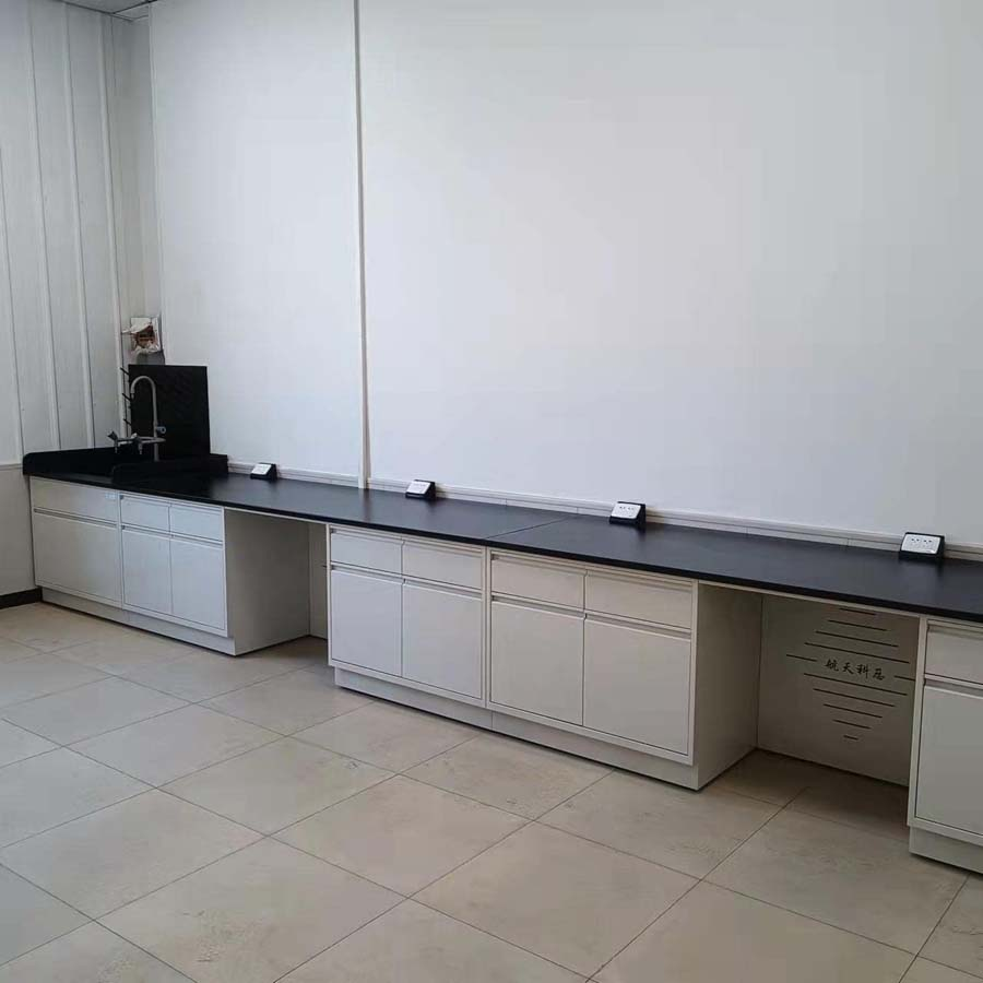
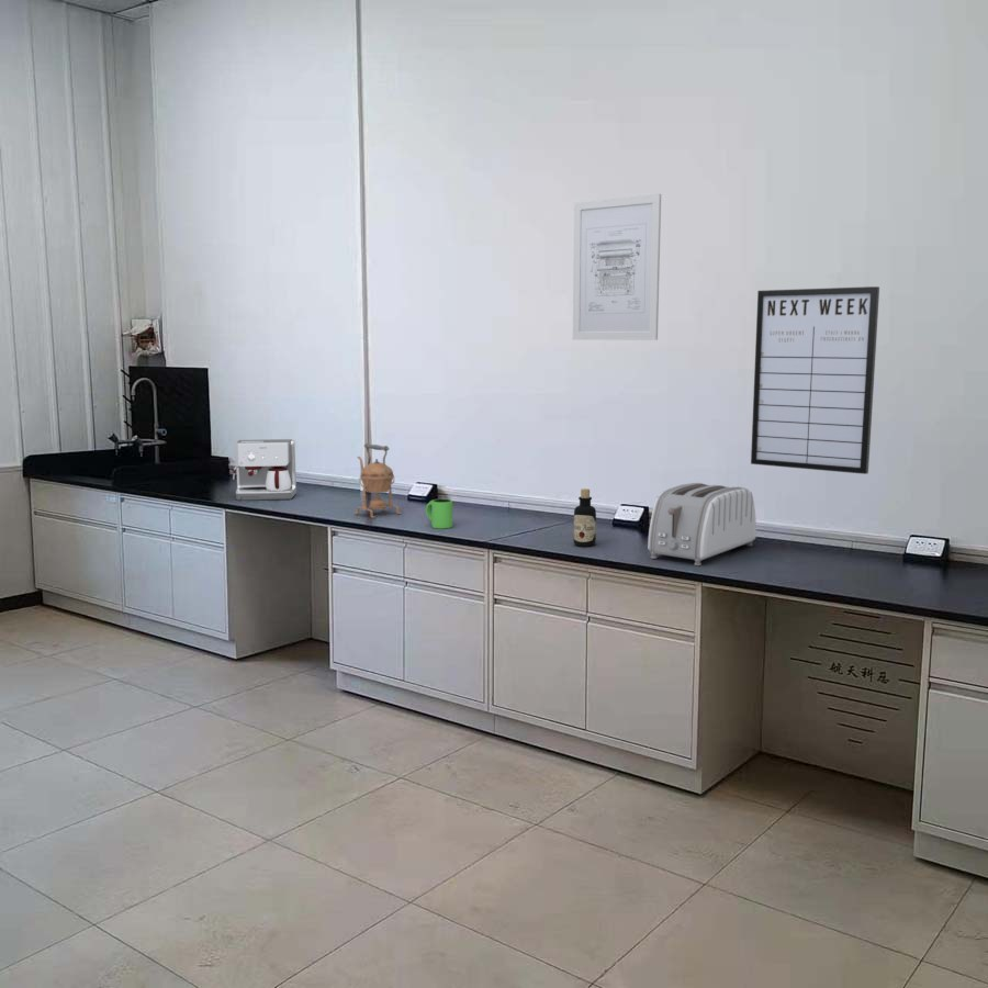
+ kettle [353,442,402,519]
+ mug [425,498,453,529]
+ bottle [573,487,597,548]
+ coffee maker [232,438,297,502]
+ writing board [750,285,880,475]
+ toaster [647,482,757,566]
+ wall art [572,193,662,341]
